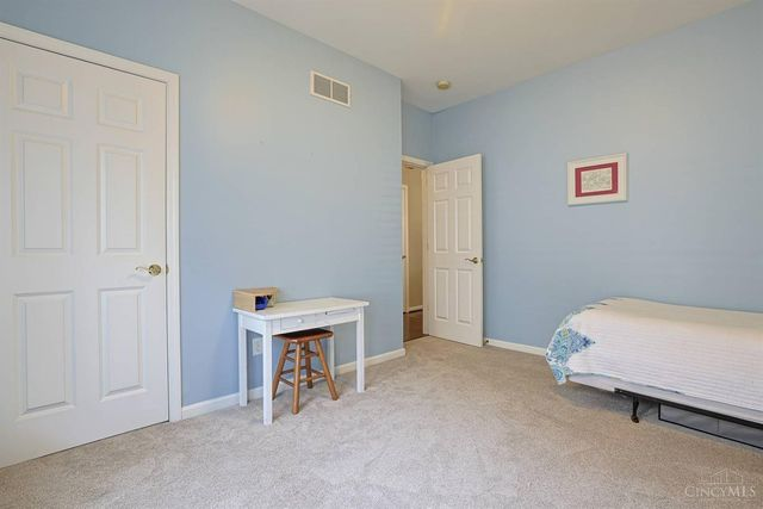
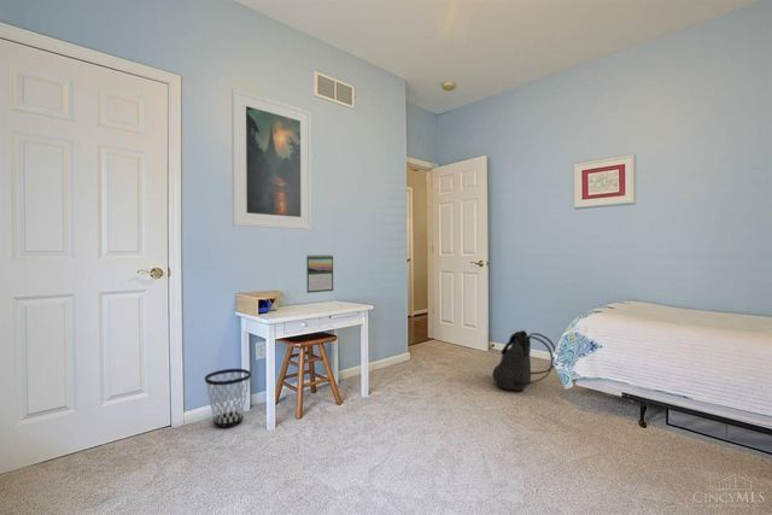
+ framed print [230,88,312,230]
+ calendar [305,253,334,294]
+ wastebasket [204,368,252,429]
+ backpack [491,329,557,392]
